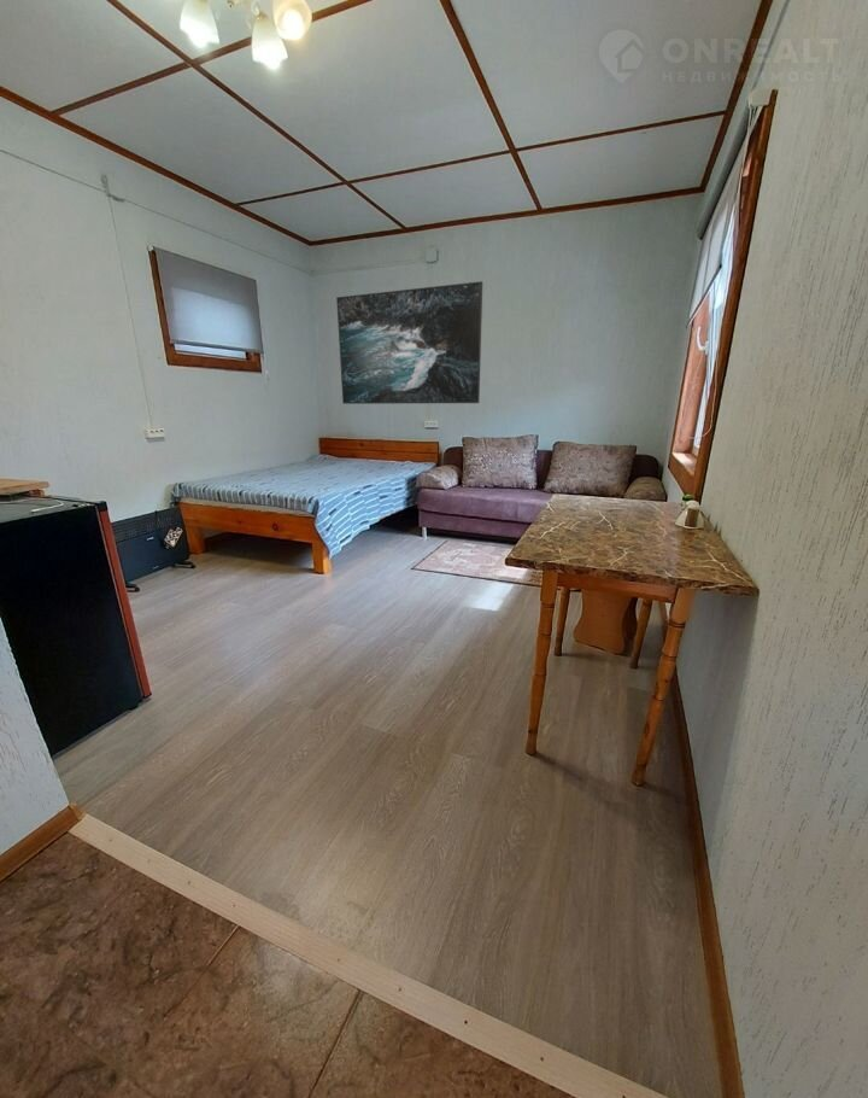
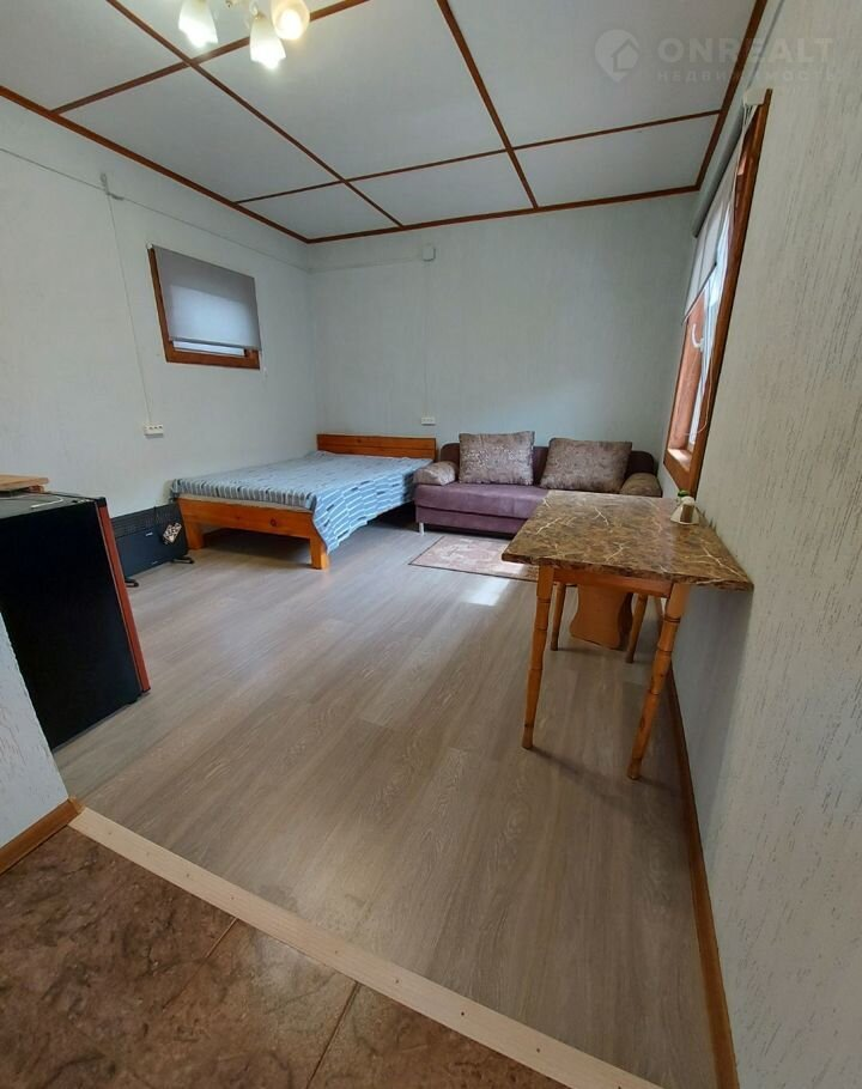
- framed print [335,280,483,405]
